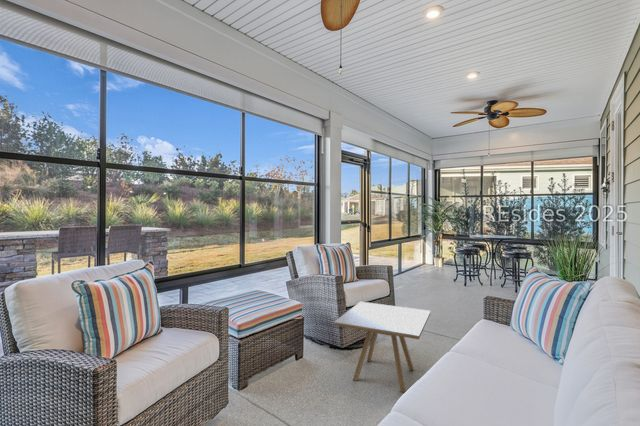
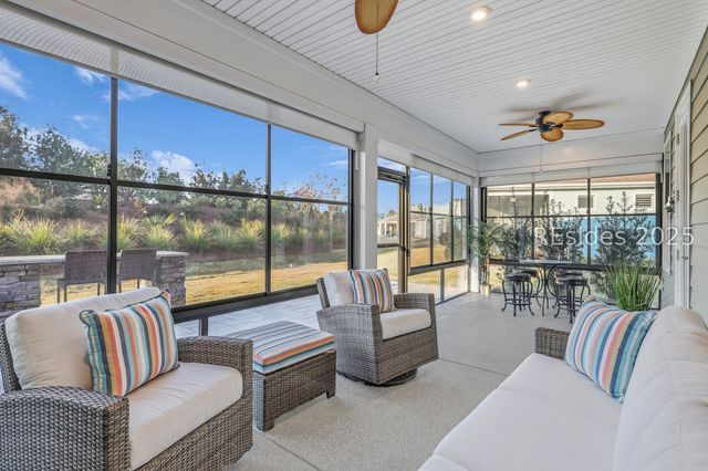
- side table [333,301,431,393]
